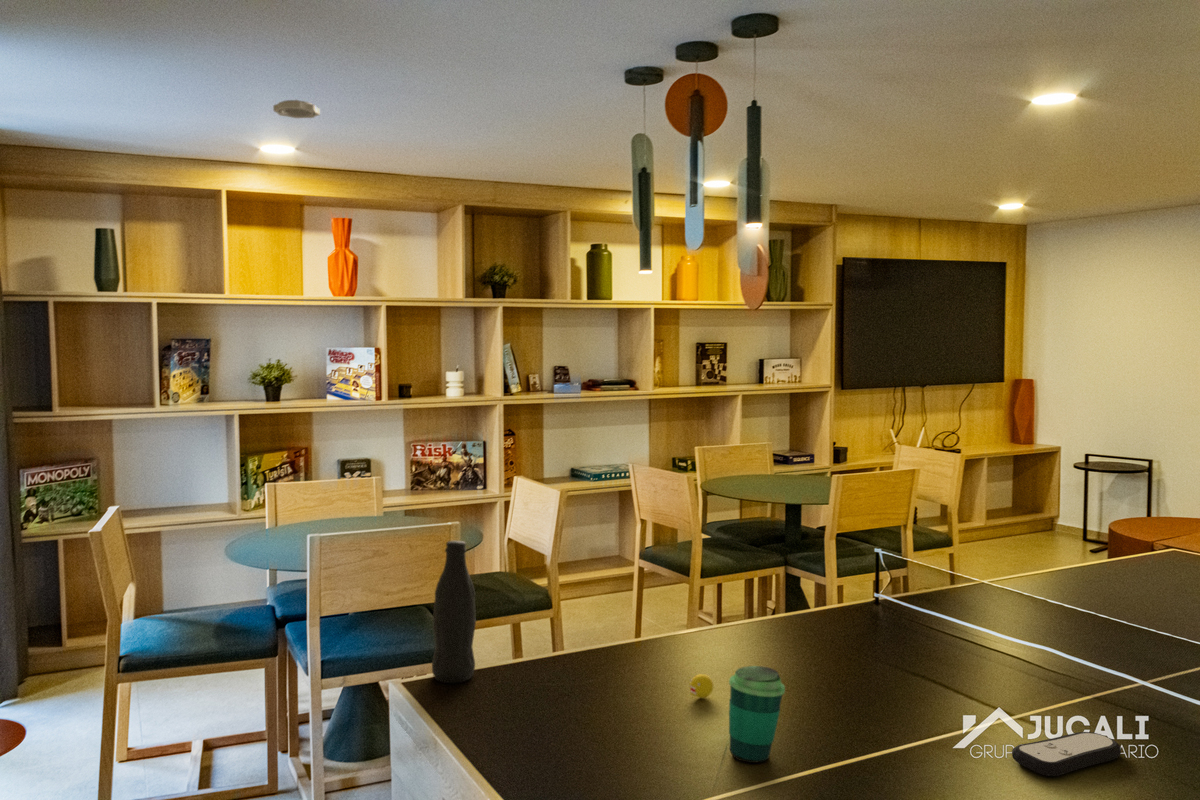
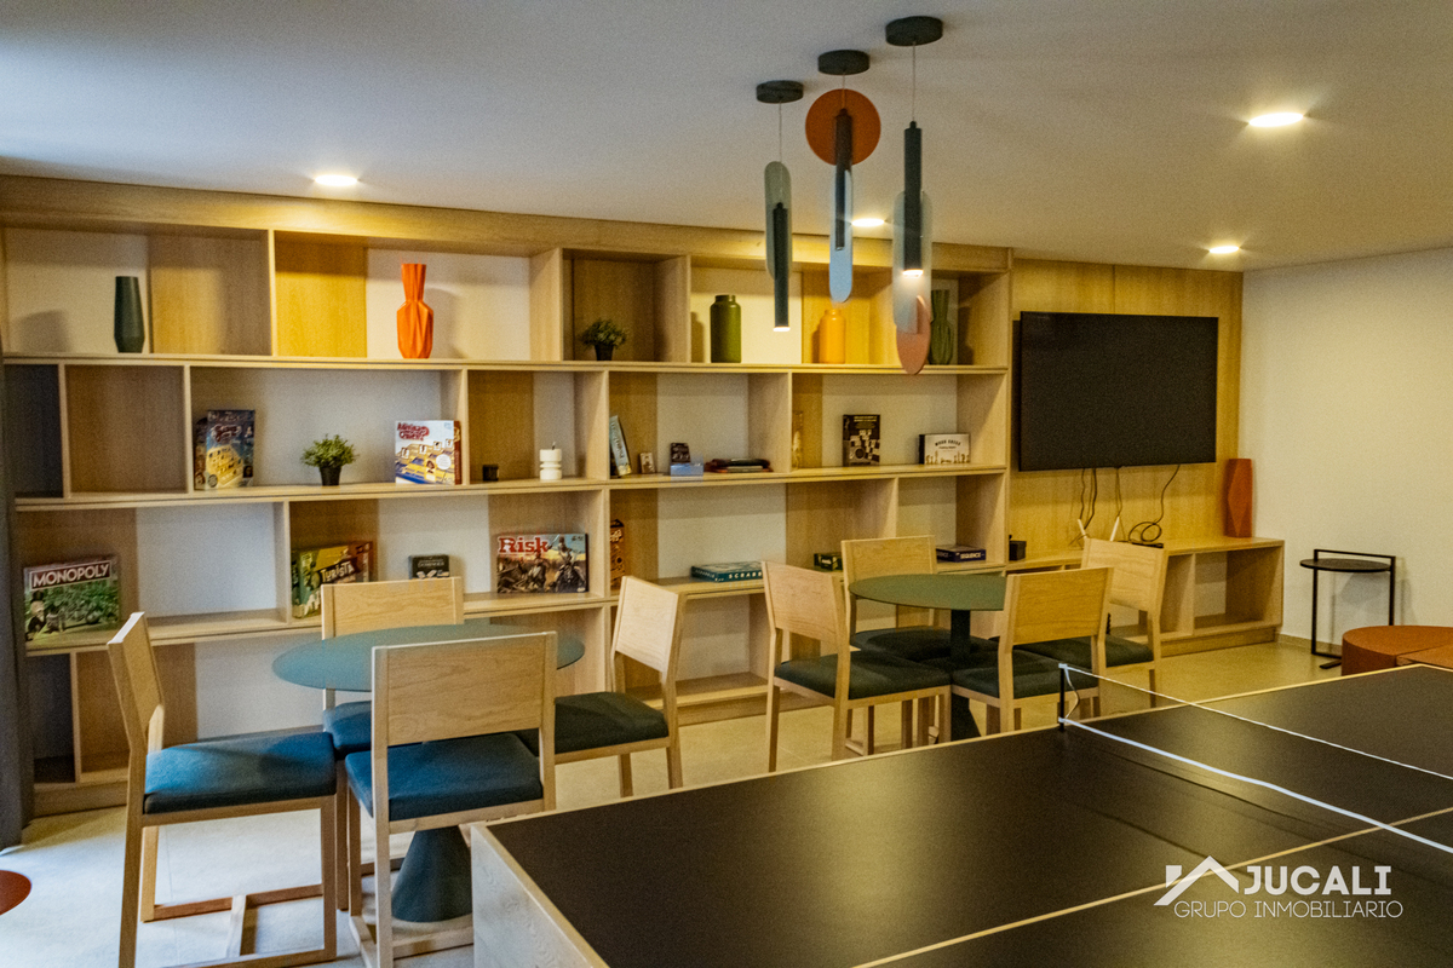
- remote control [1011,731,1122,777]
- ping-pong ball [688,673,714,699]
- smoke detector [272,99,321,119]
- cup [728,665,786,764]
- bottle [431,540,477,684]
